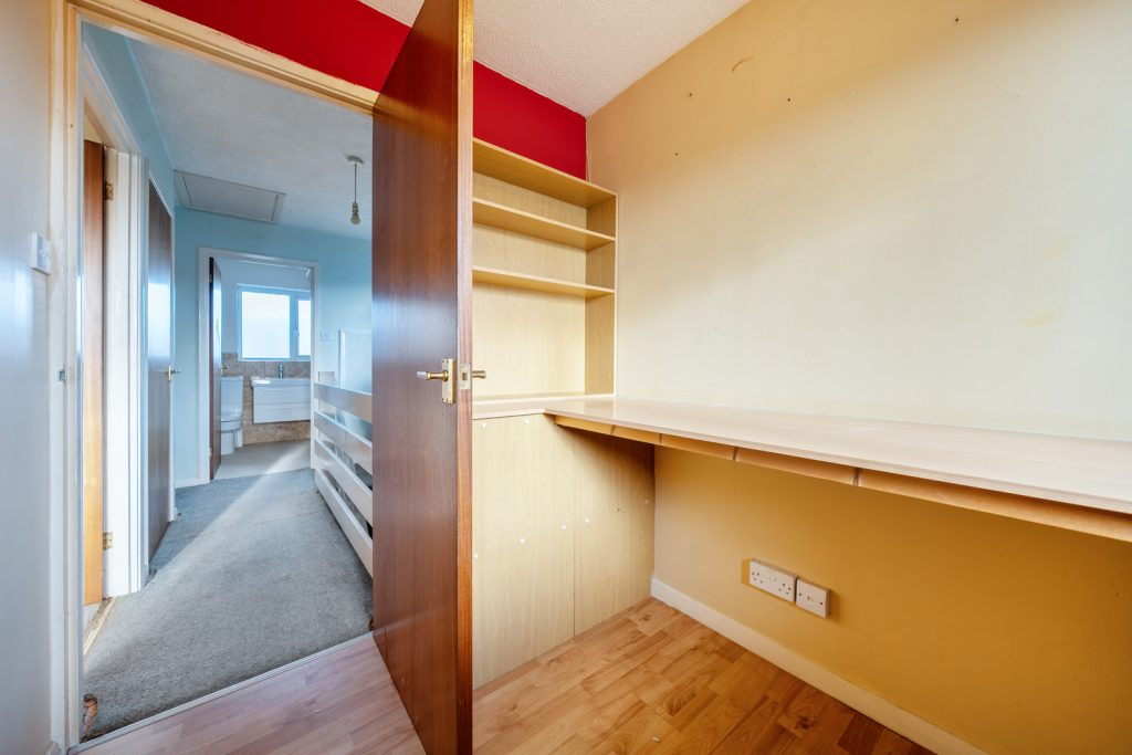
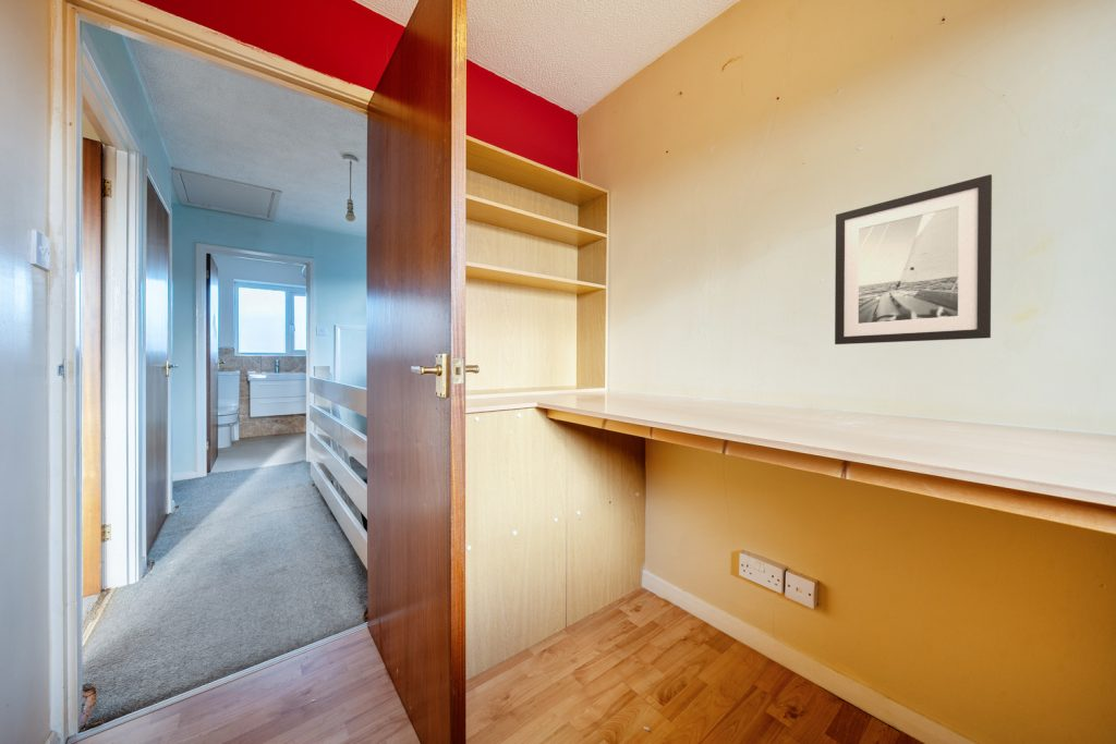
+ wall art [834,173,993,345]
